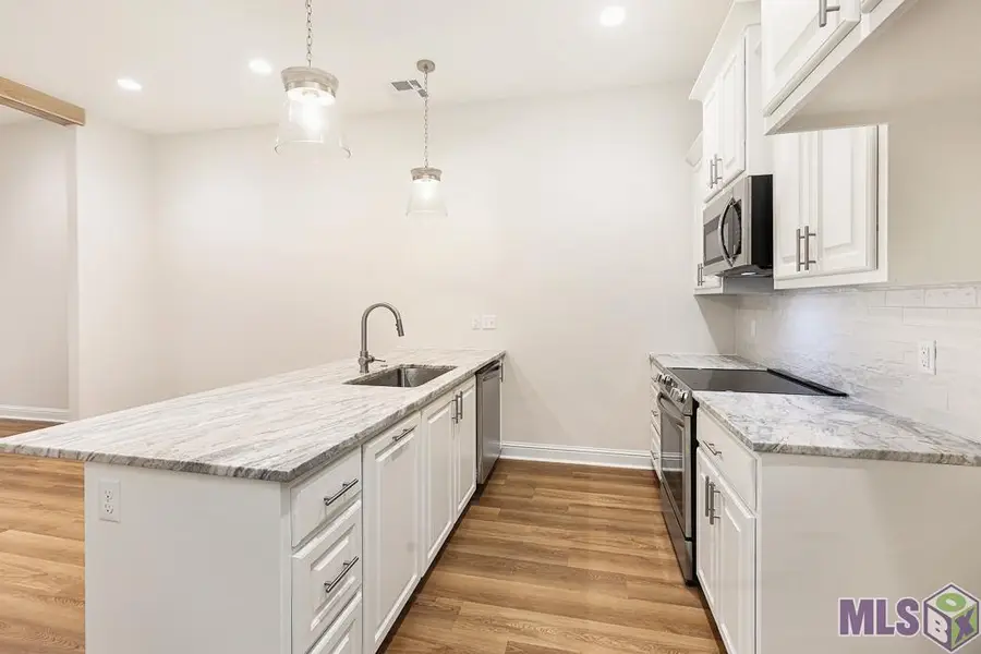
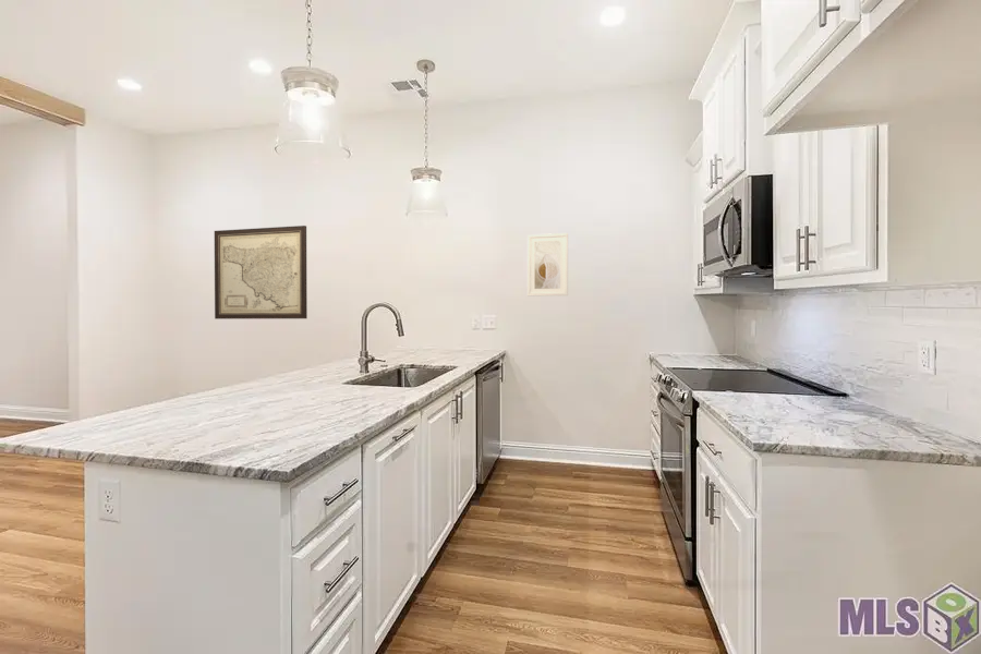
+ wall art [214,225,308,320]
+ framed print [526,232,569,298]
